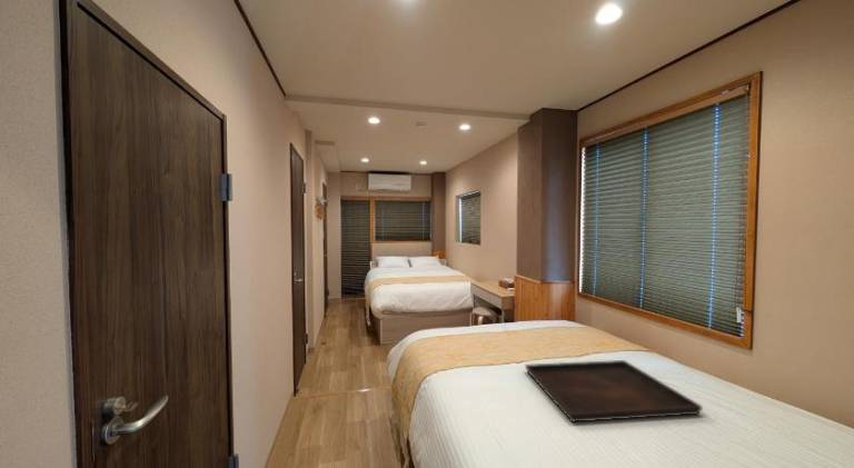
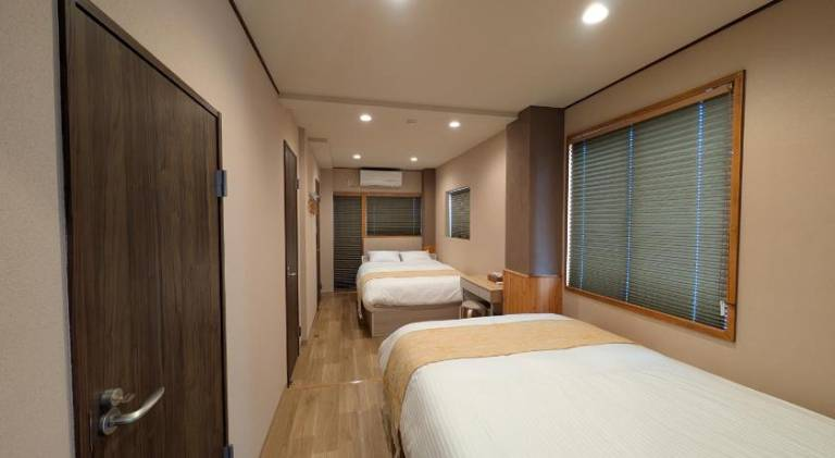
- serving tray [524,359,703,424]
